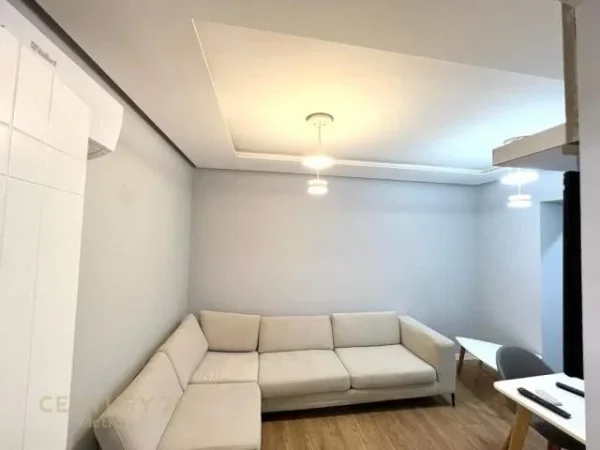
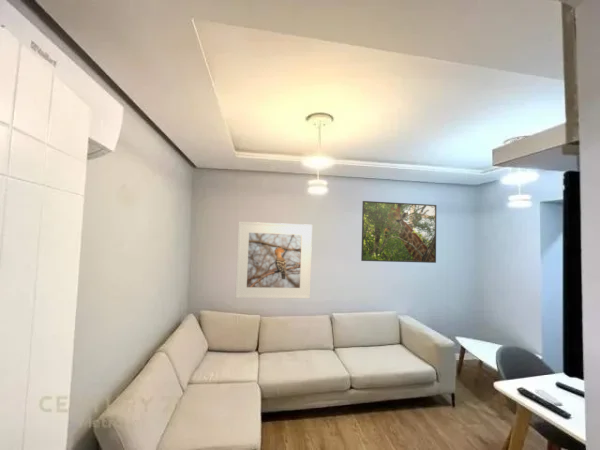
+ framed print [360,200,437,264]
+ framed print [234,221,313,300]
